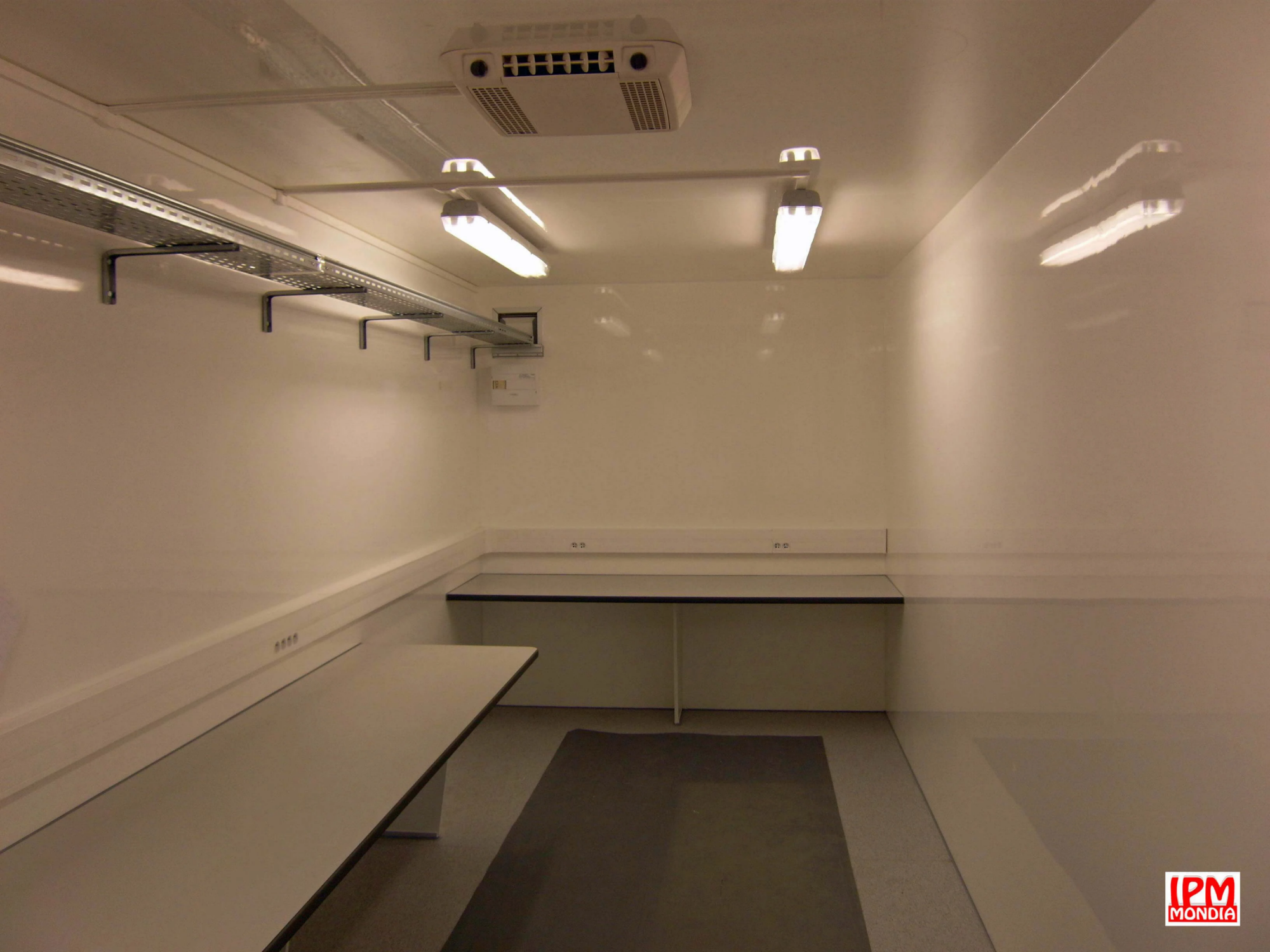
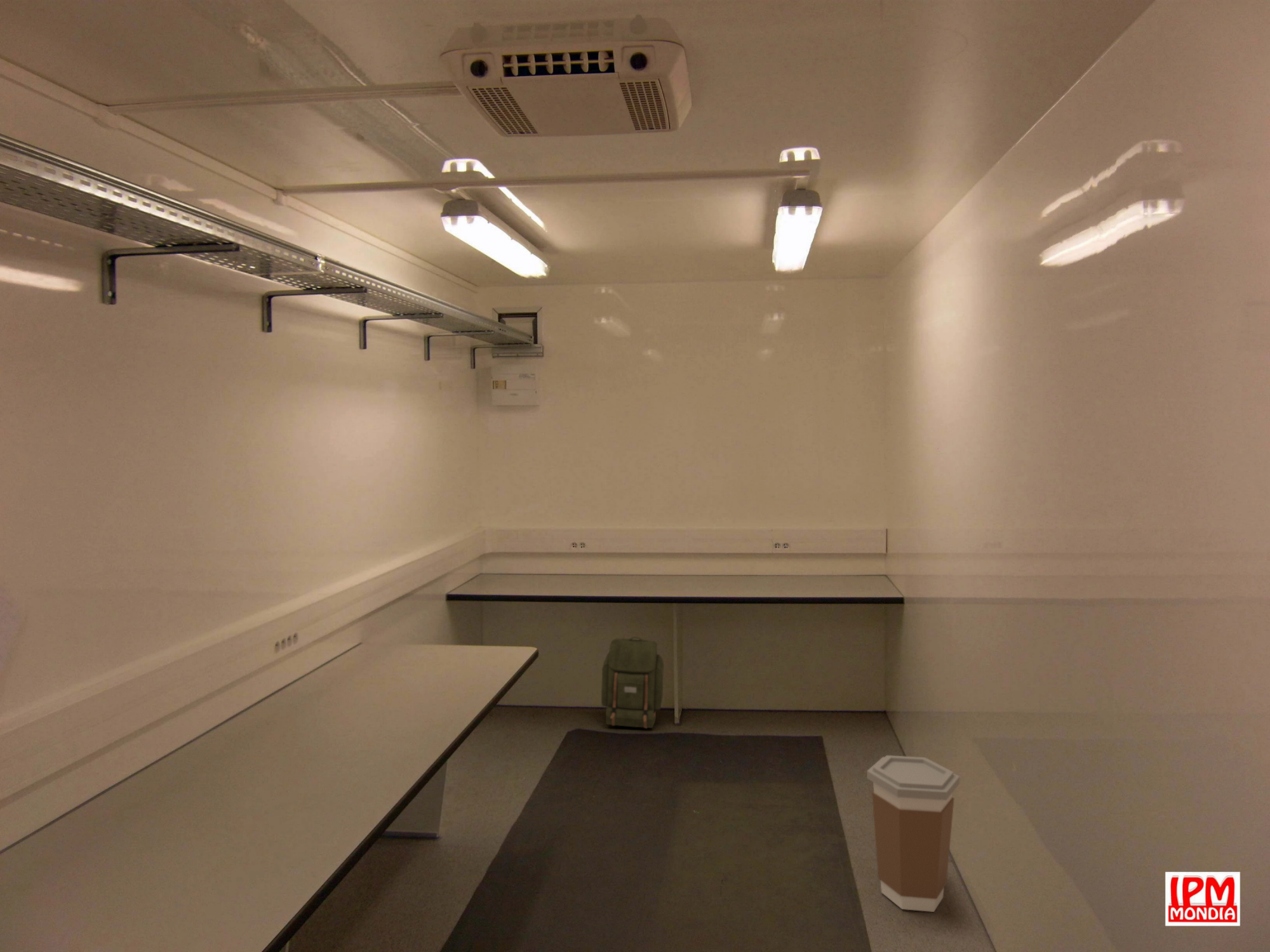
+ backpack [601,636,665,729]
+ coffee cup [866,755,960,913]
